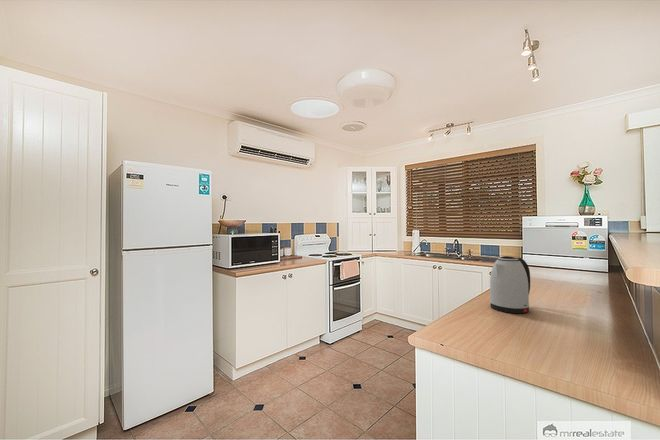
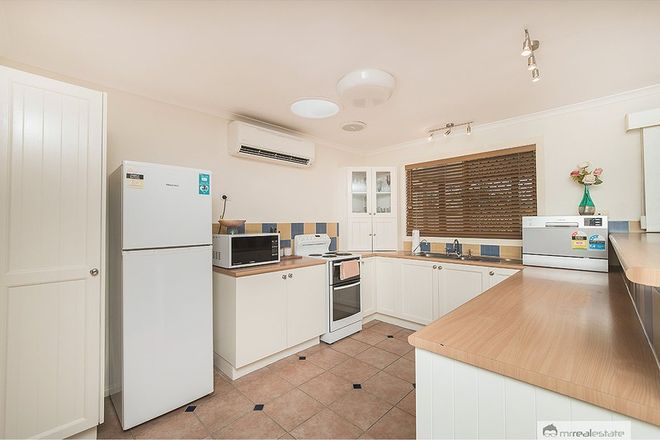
- kettle [489,255,531,314]
